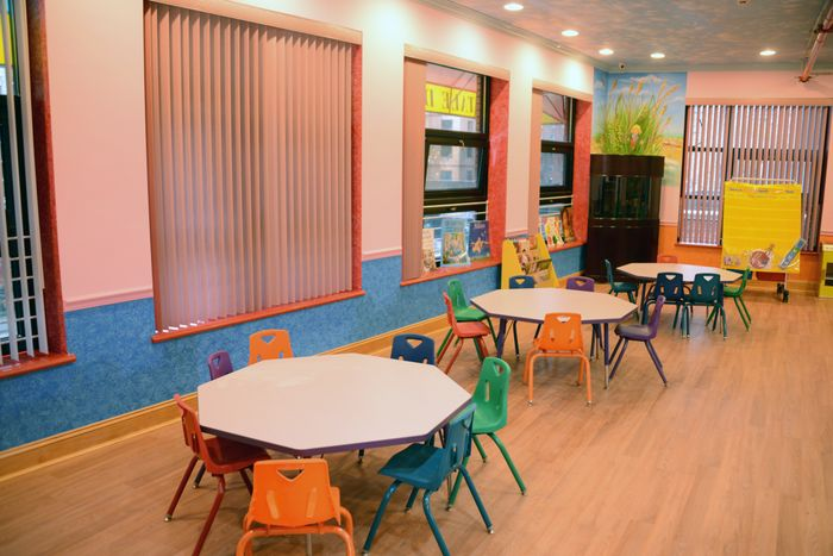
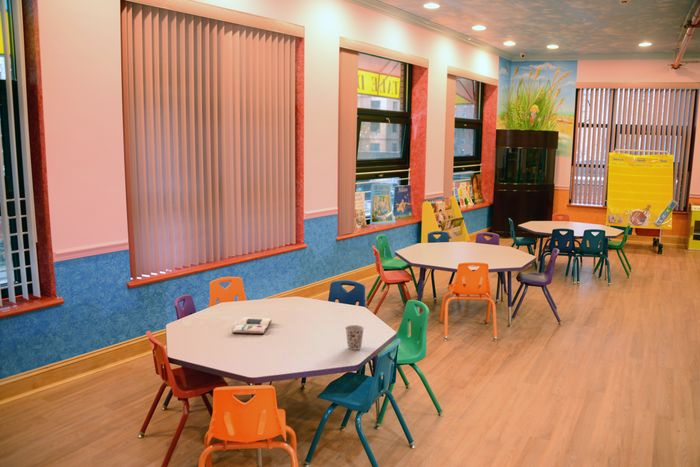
+ cup [345,324,365,351]
+ book [231,316,273,335]
